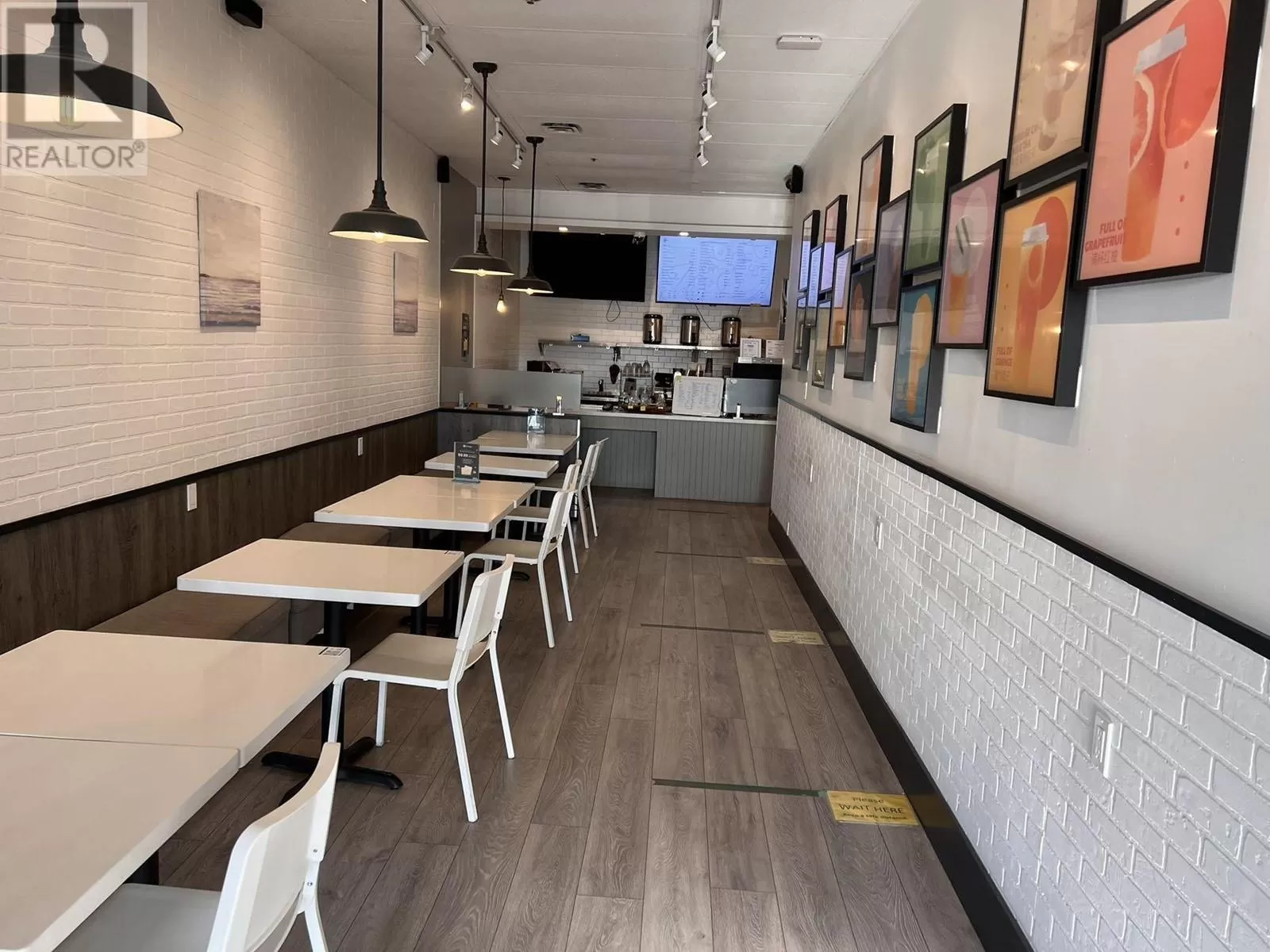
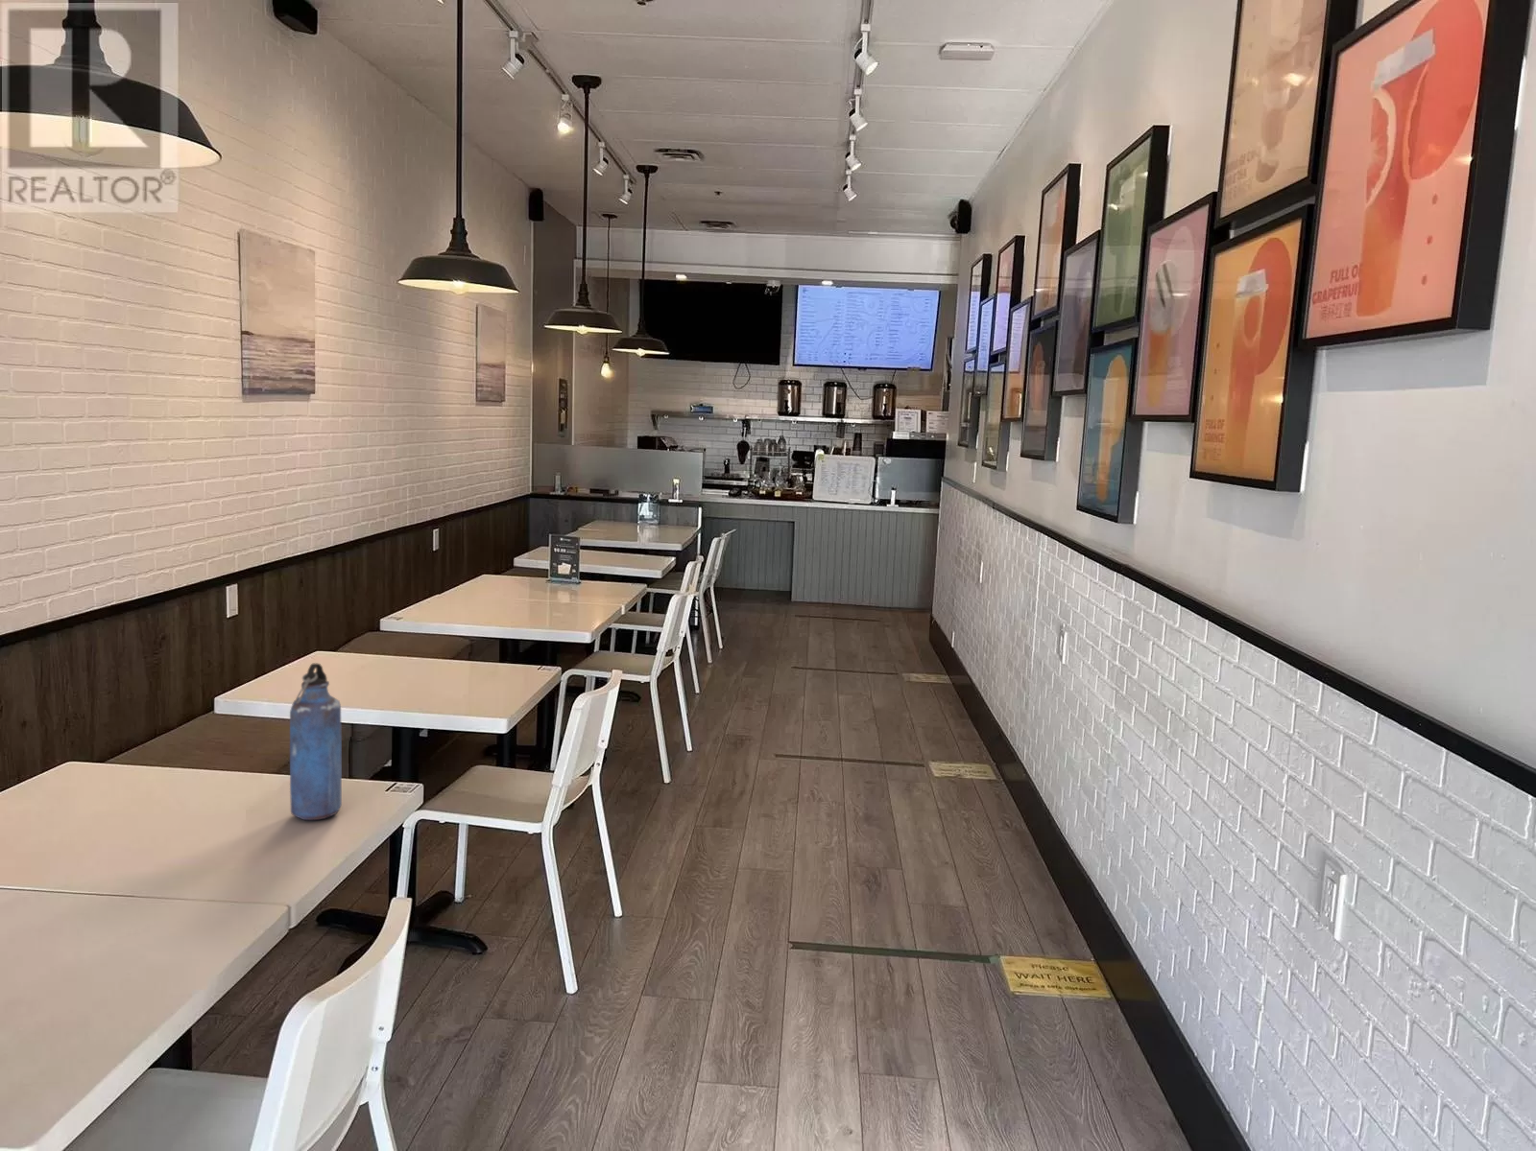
+ water bottle [289,661,342,821]
